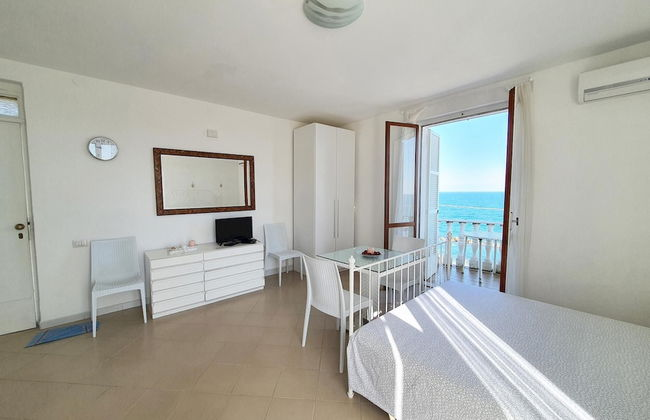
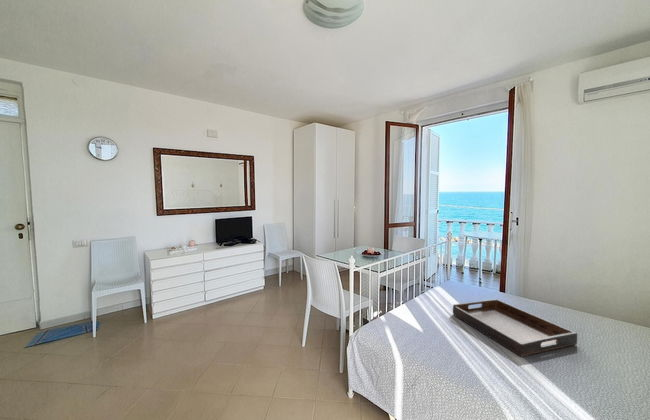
+ serving tray [452,298,578,358]
